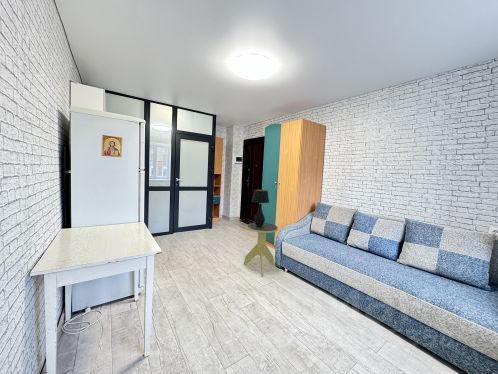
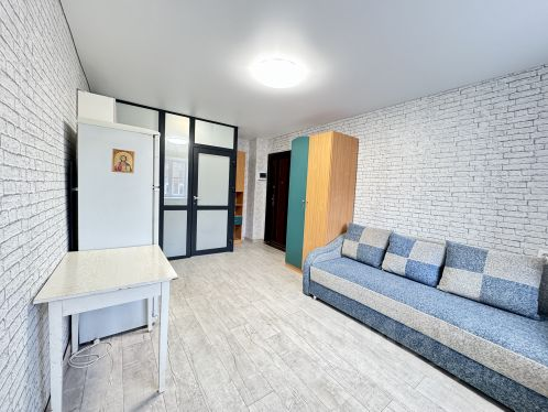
- side table [243,222,279,278]
- table lamp [251,189,270,227]
